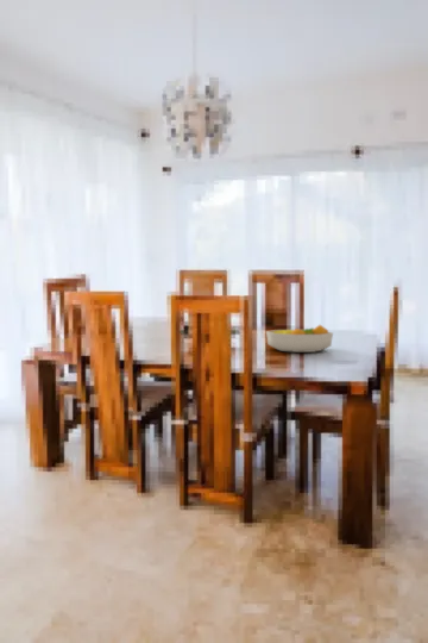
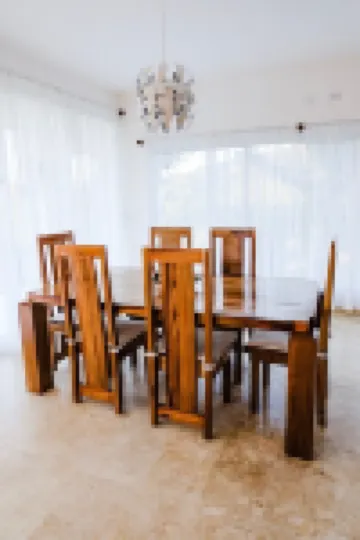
- fruit bowl [265,324,334,354]
